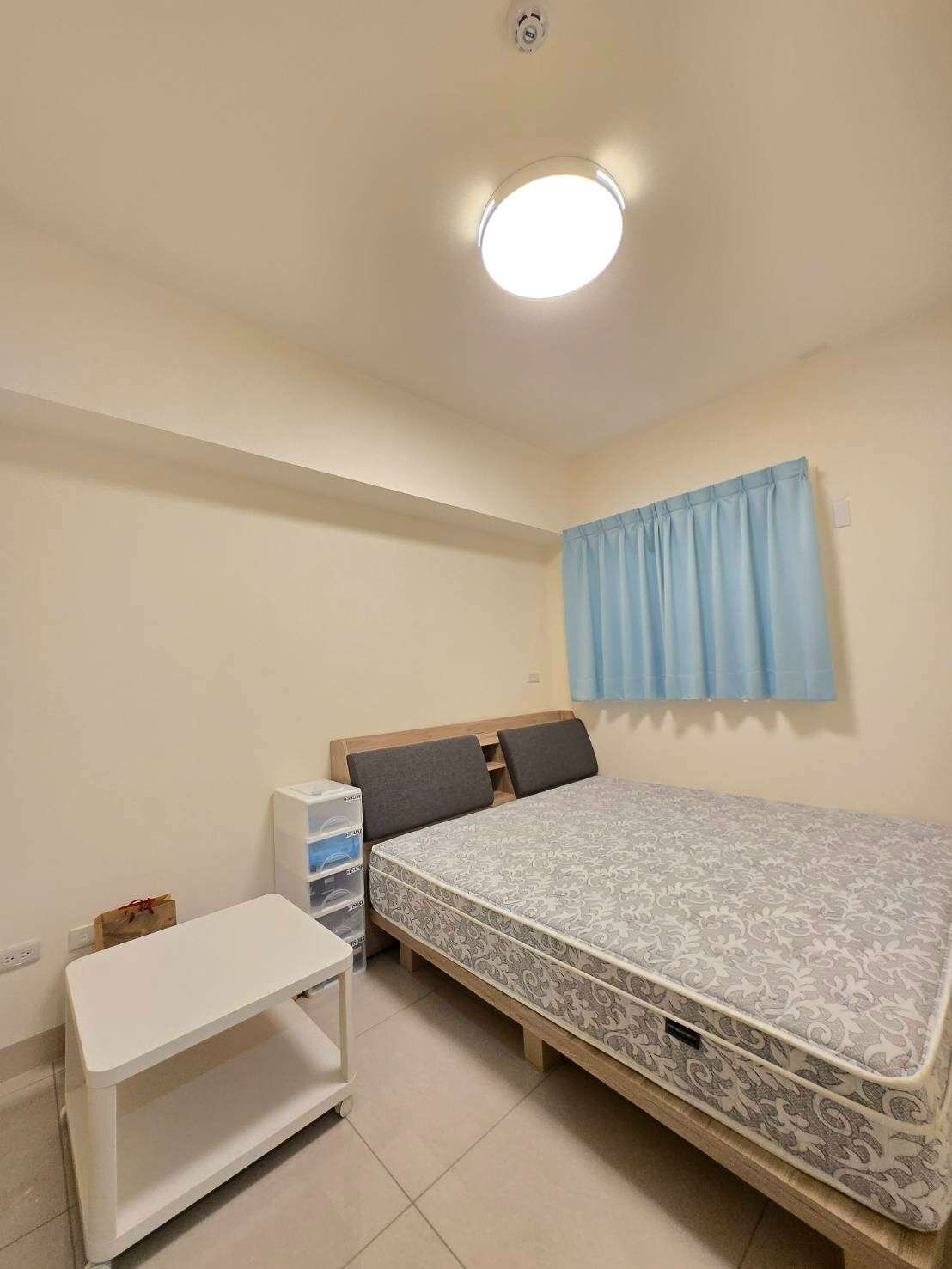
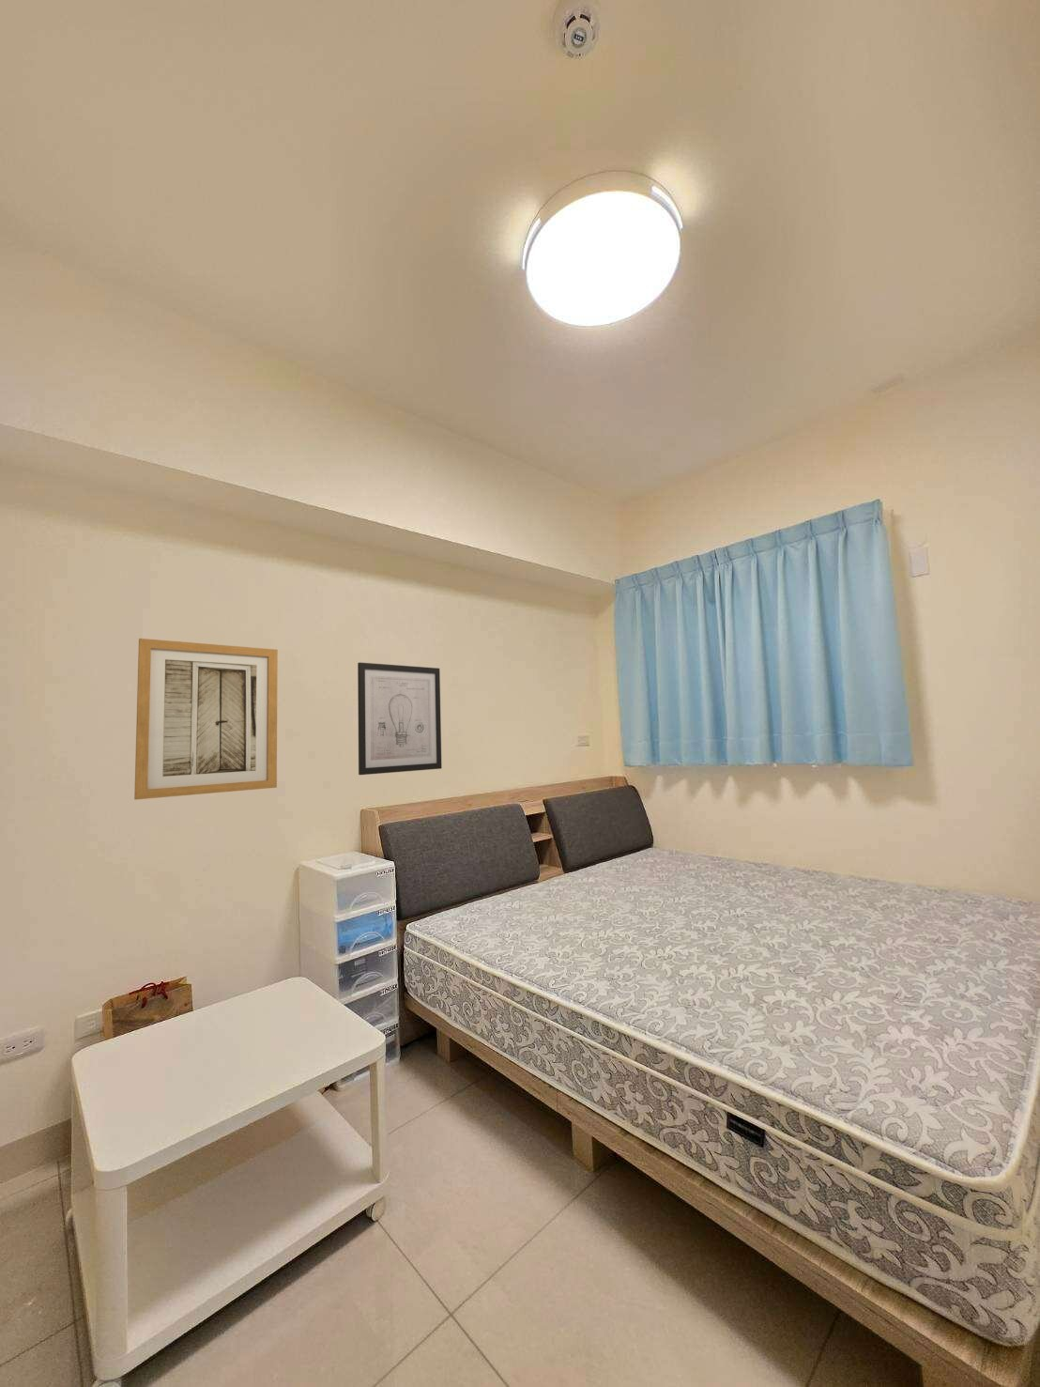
+ wall art [133,637,279,801]
+ wall art [356,661,444,776]
